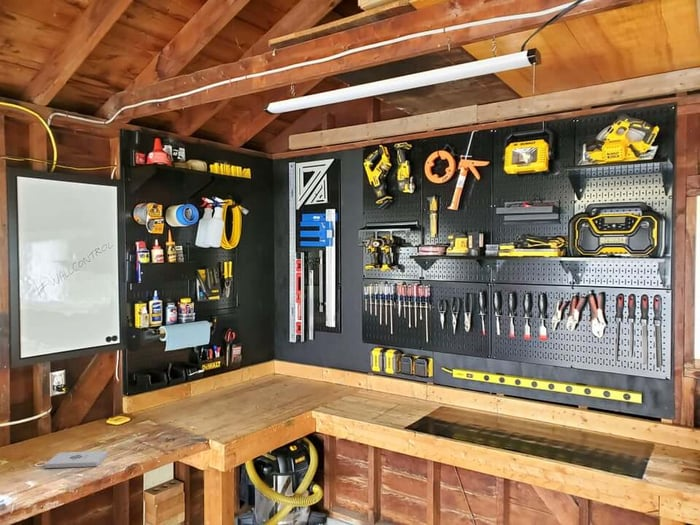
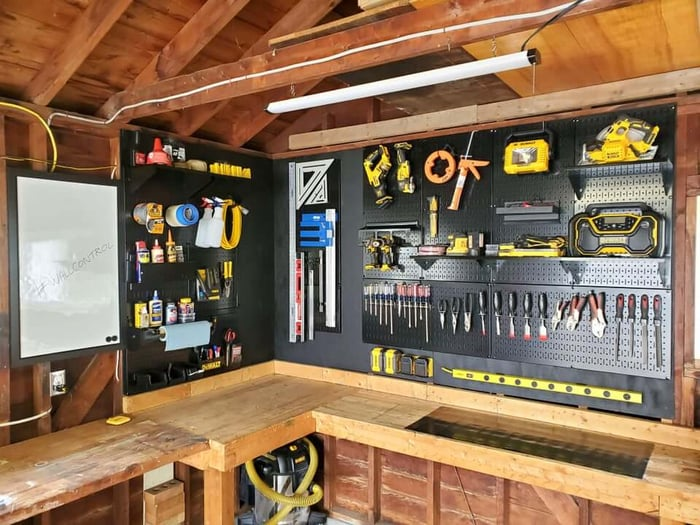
- notepad [43,450,108,469]
